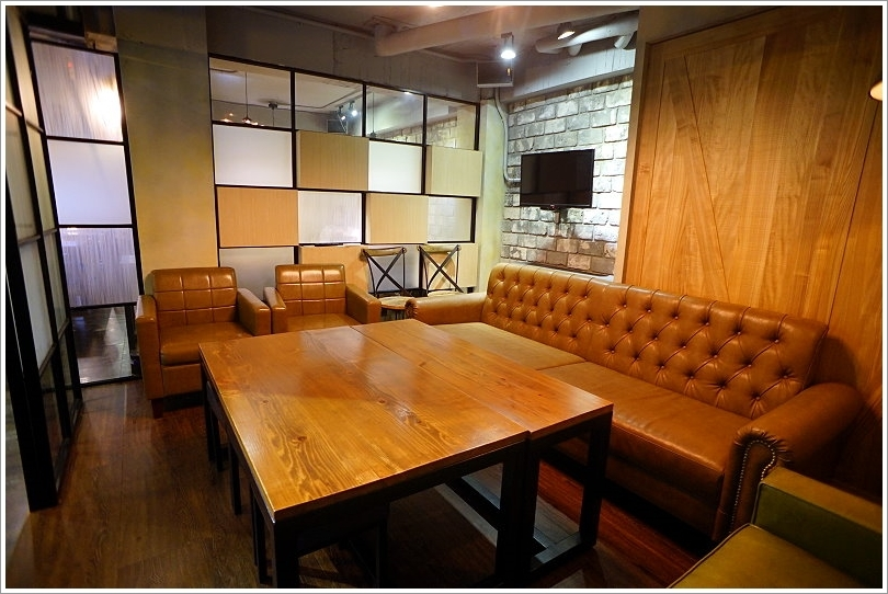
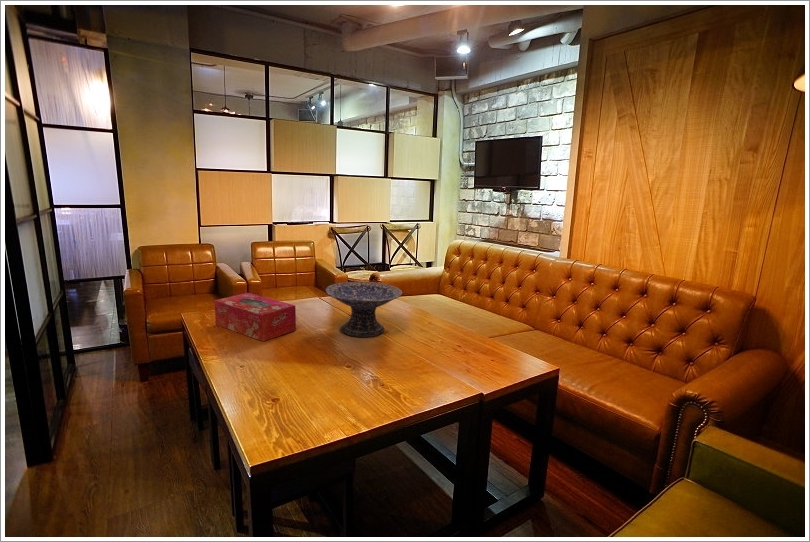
+ tissue box [213,292,297,342]
+ decorative bowl [324,281,403,338]
